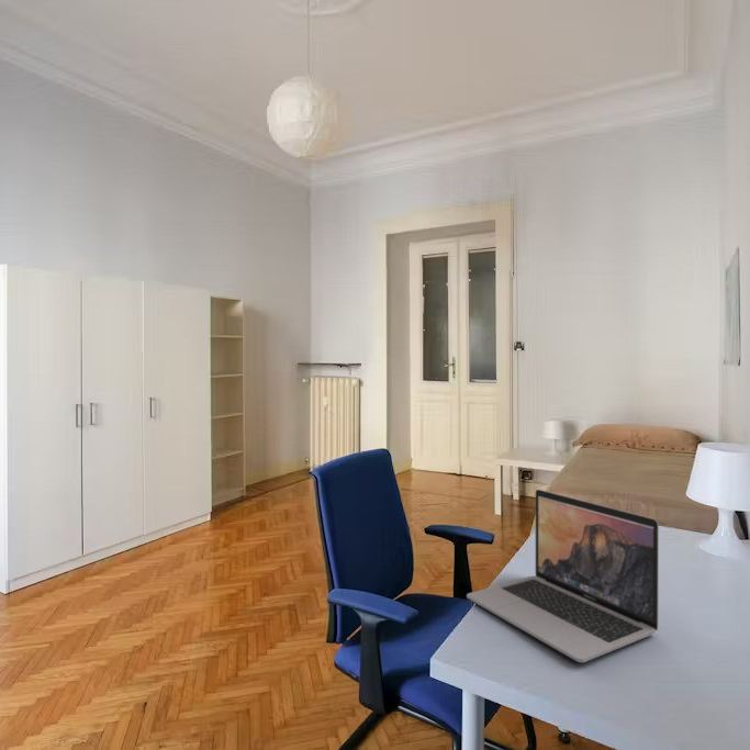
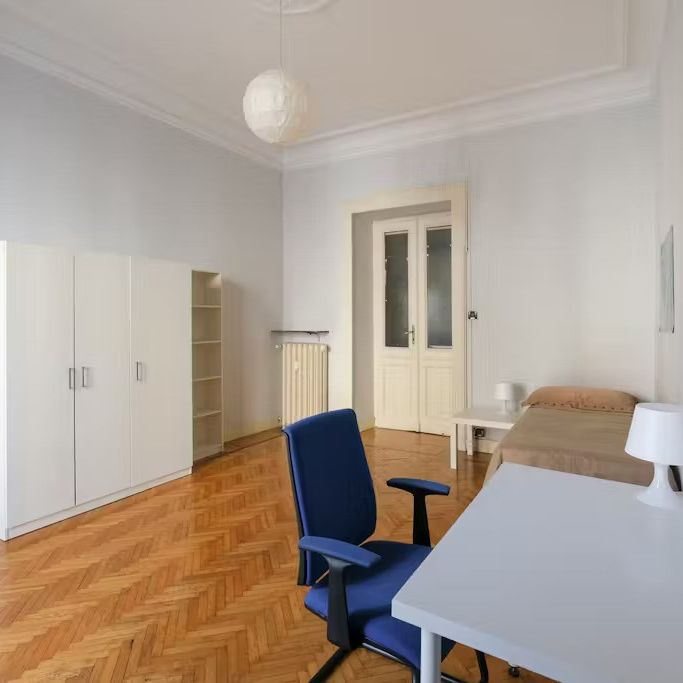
- laptop [466,489,660,663]
